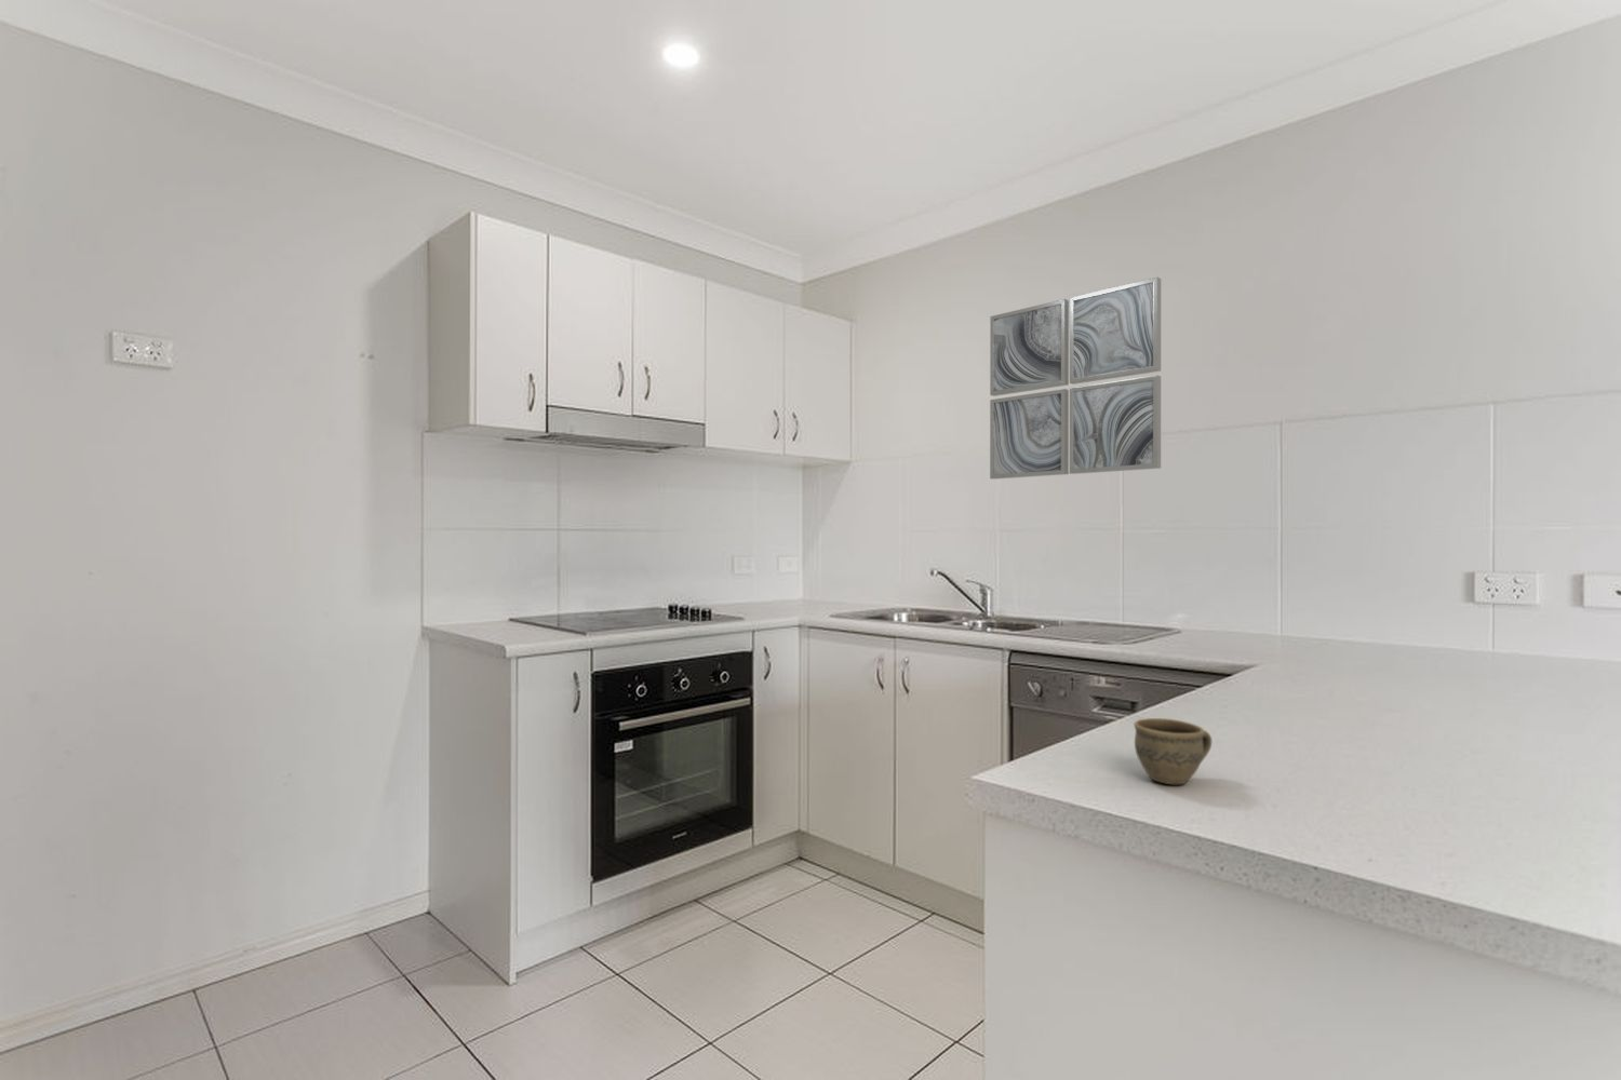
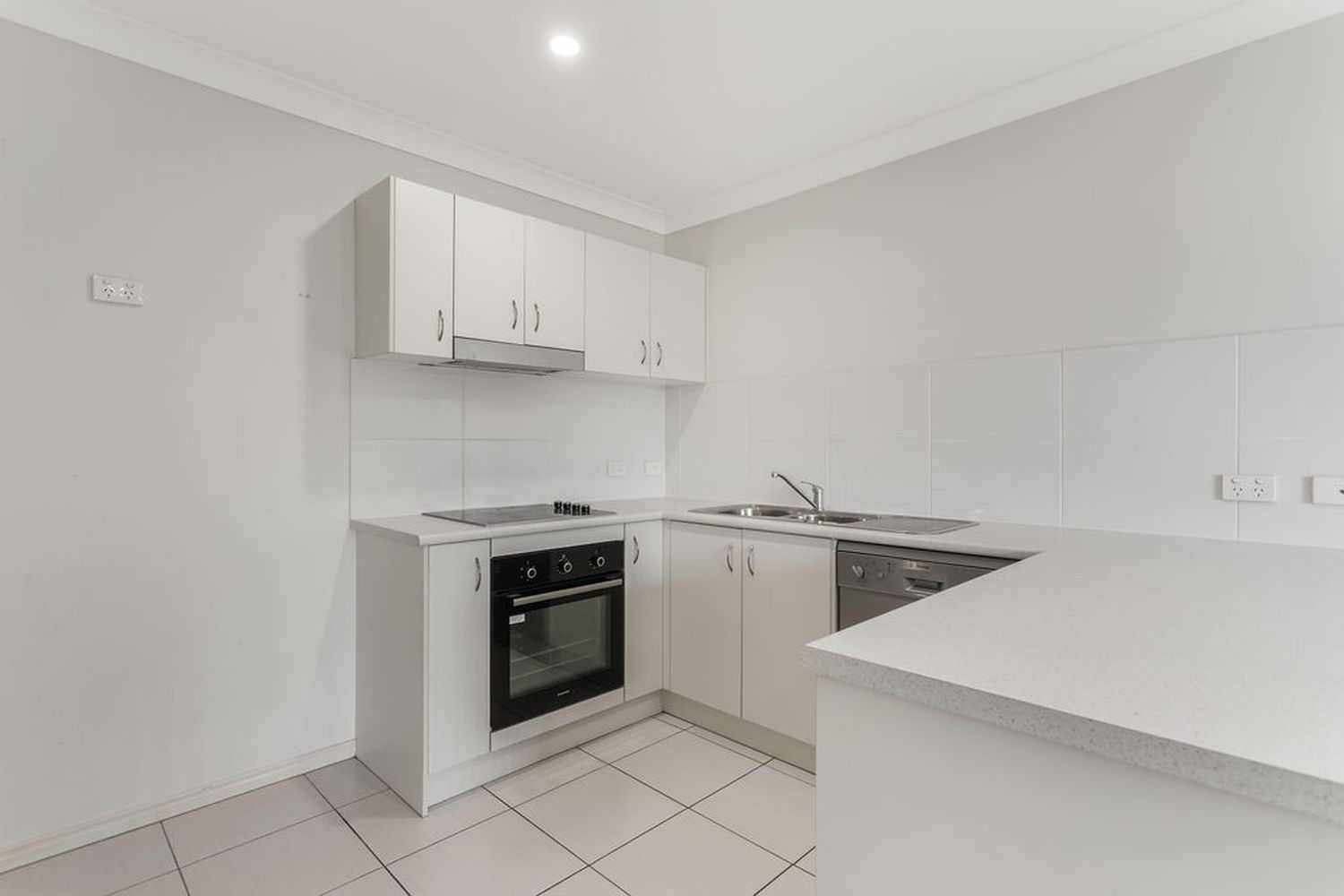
- cup [1133,717,1212,786]
- wall art [989,276,1161,481]
